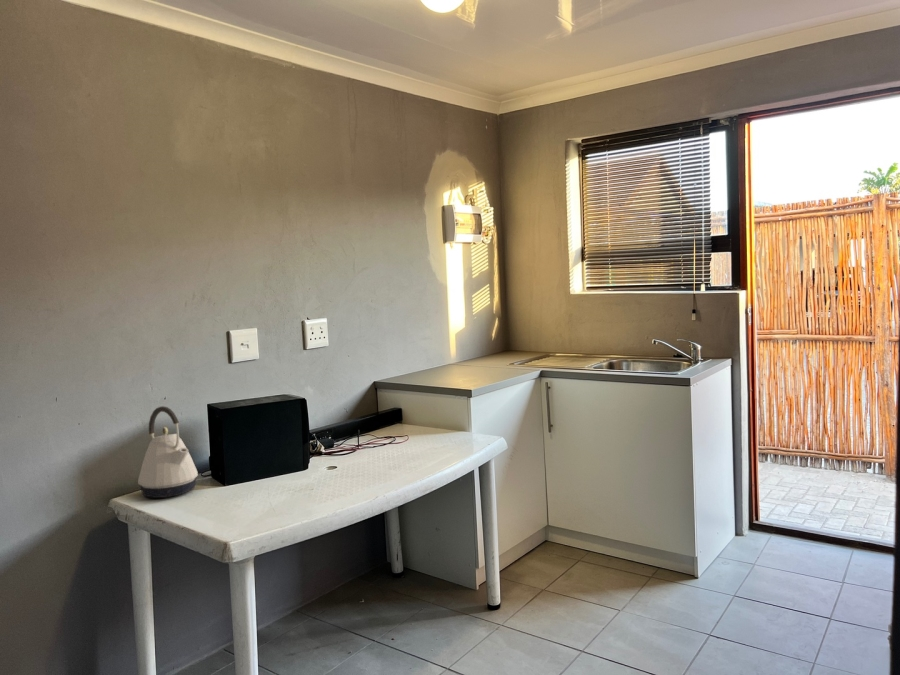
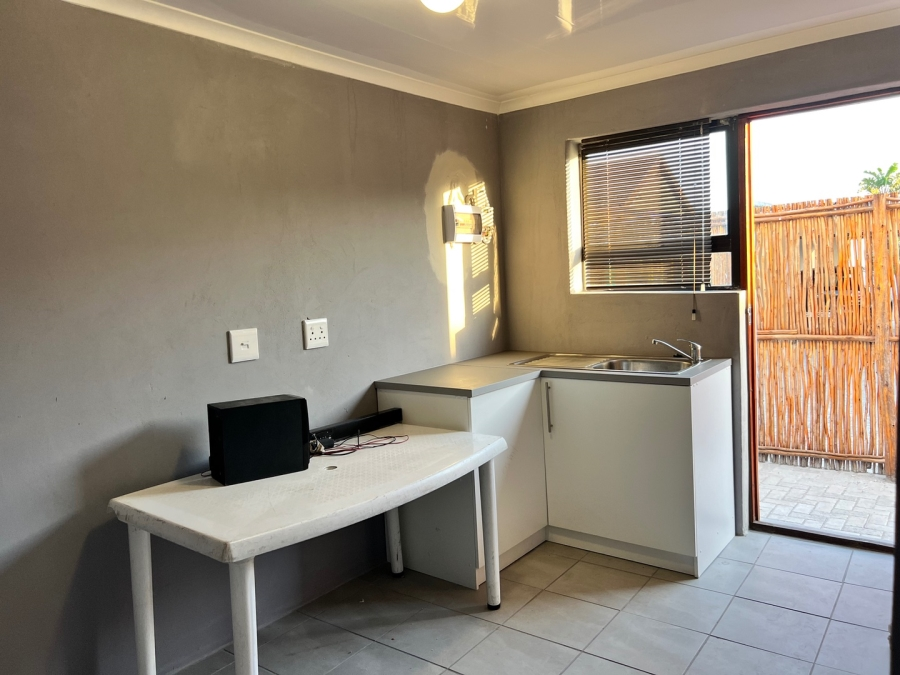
- kettle [137,405,199,499]
